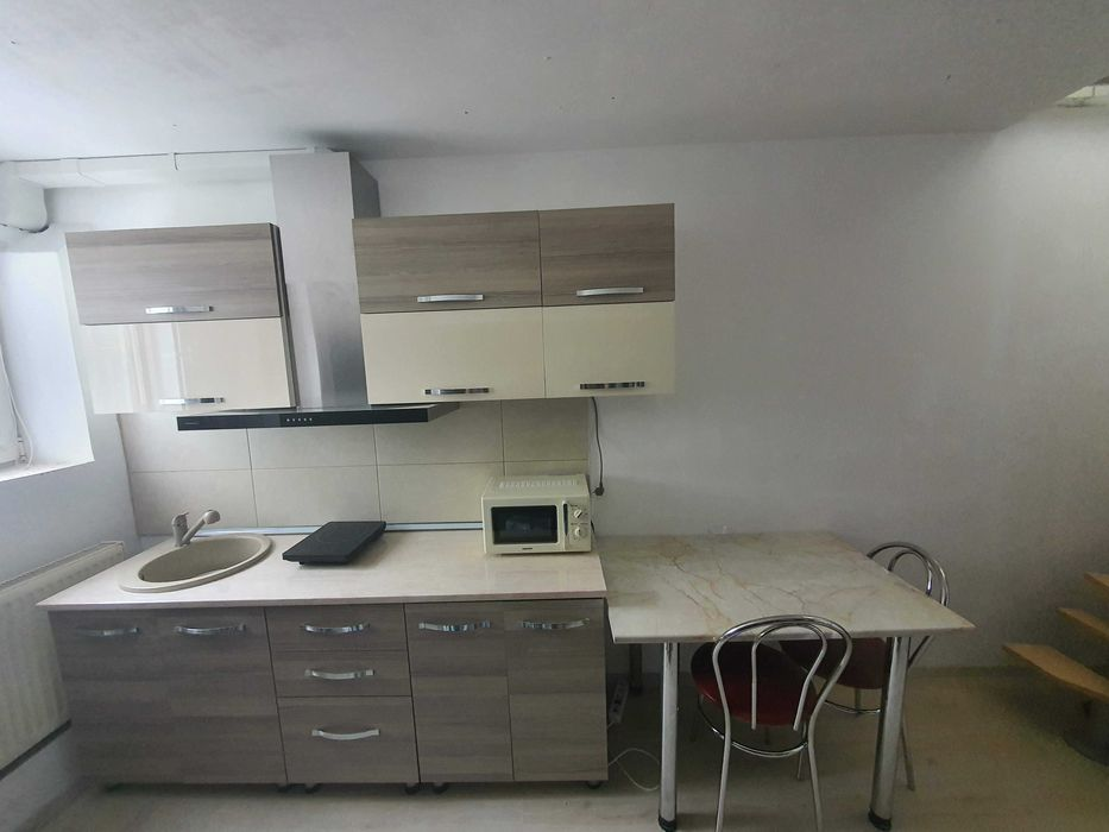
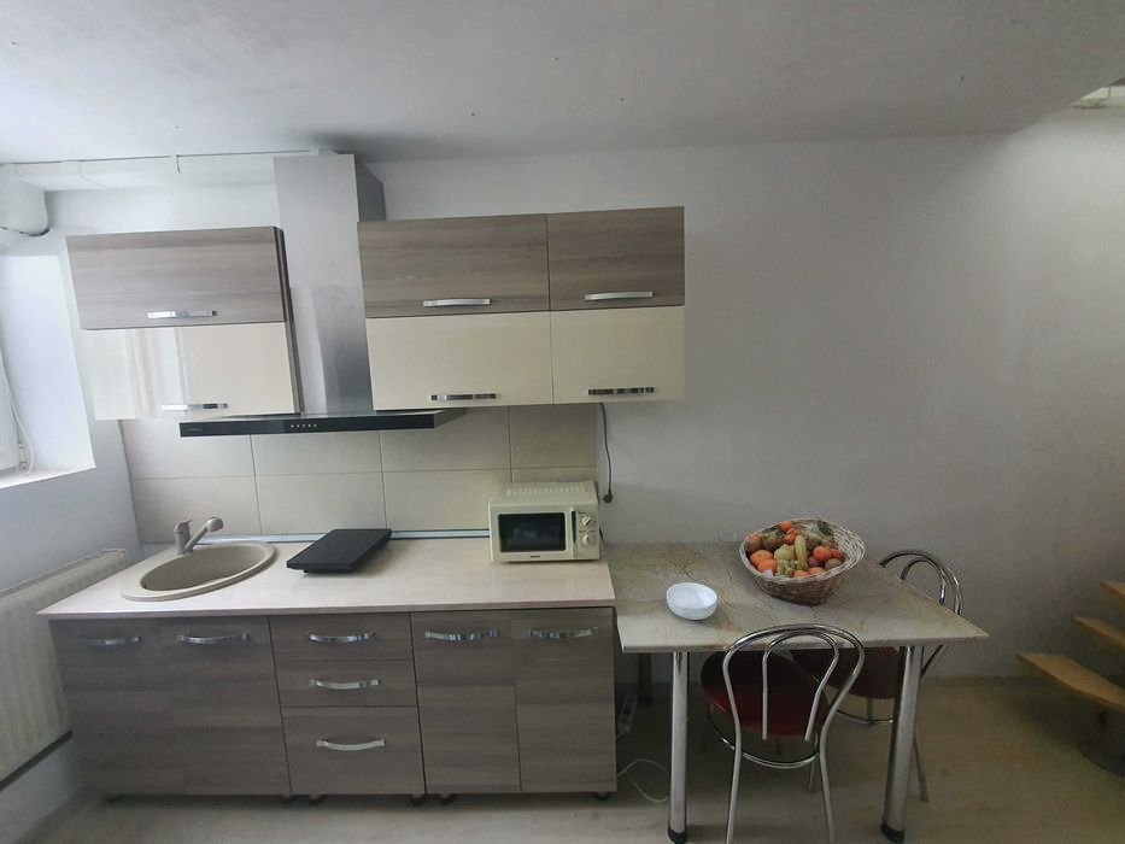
+ fruit basket [738,516,867,608]
+ cereal bowl [666,581,719,621]
